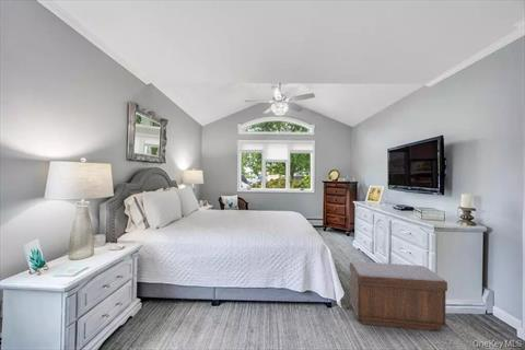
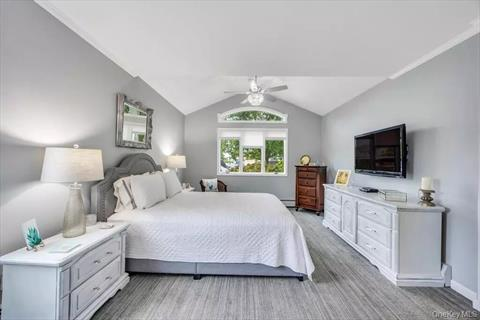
- bench [348,260,448,332]
